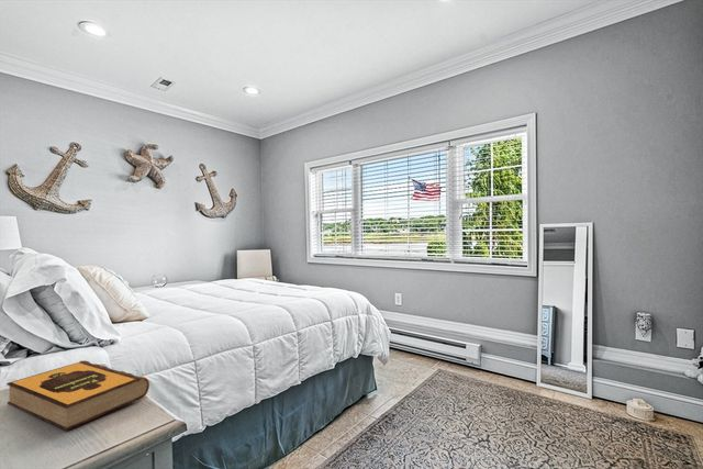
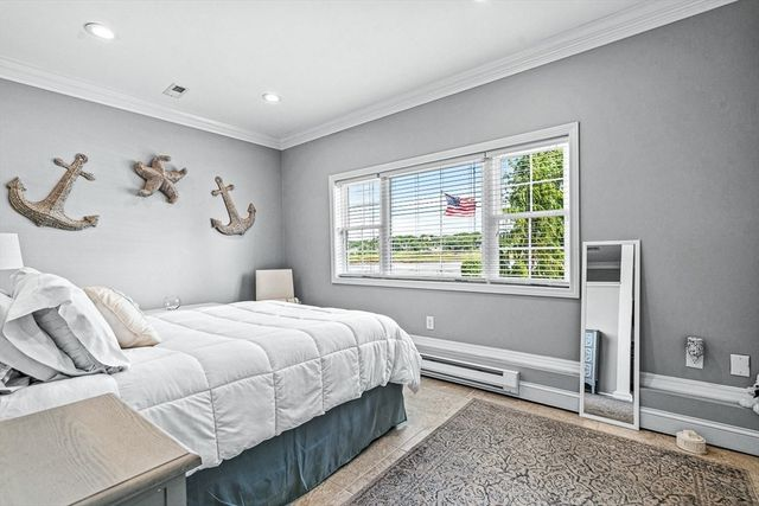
- hardback book [5,359,150,432]
